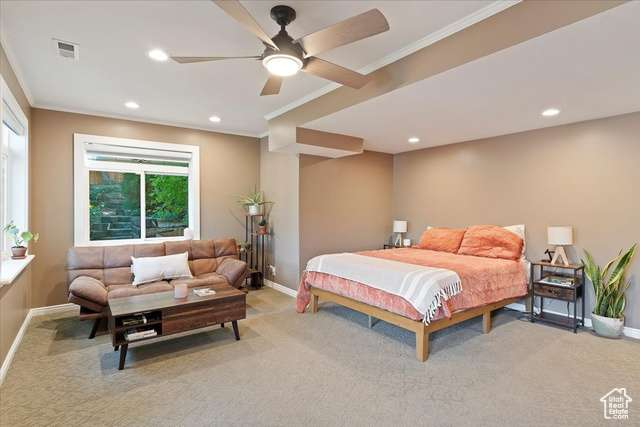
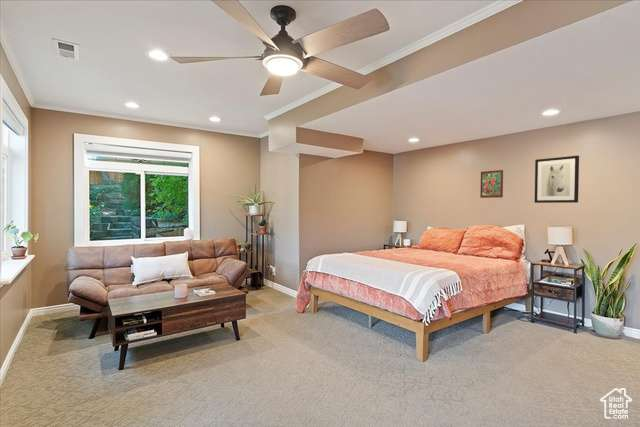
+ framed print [479,169,504,199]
+ wall art [534,155,580,204]
